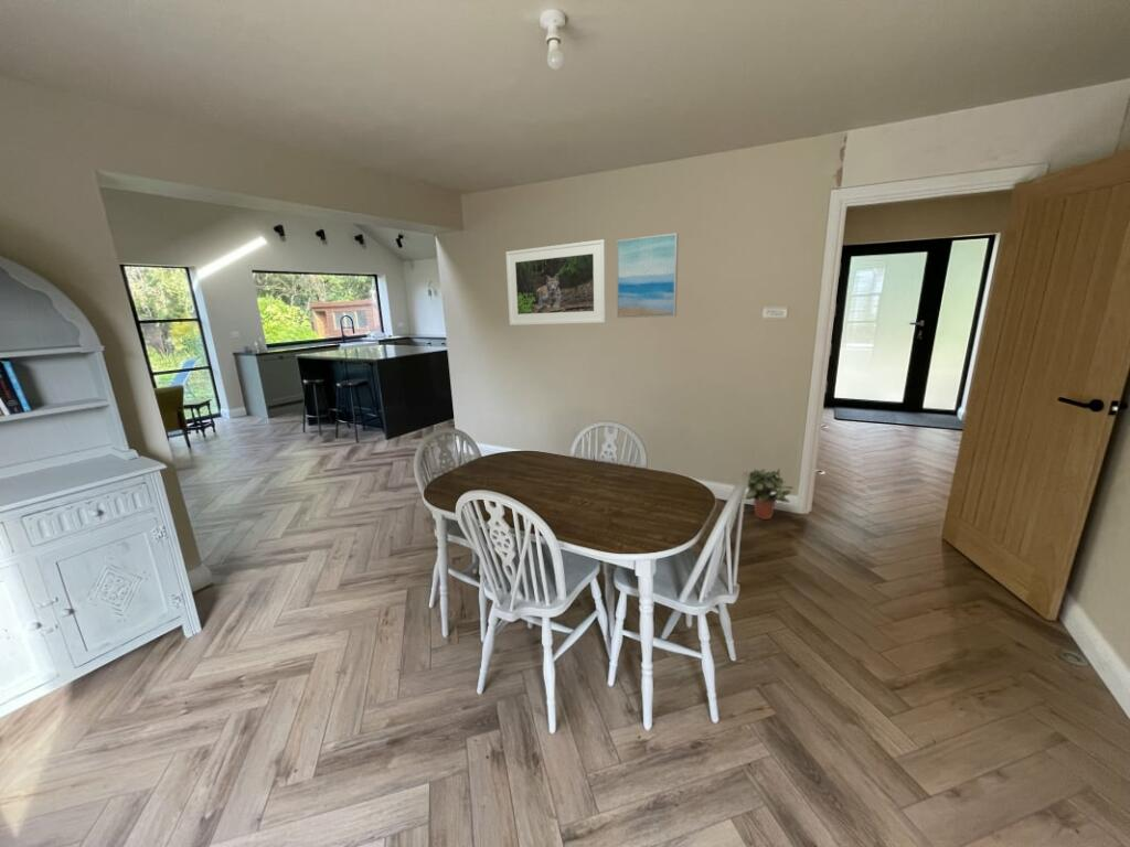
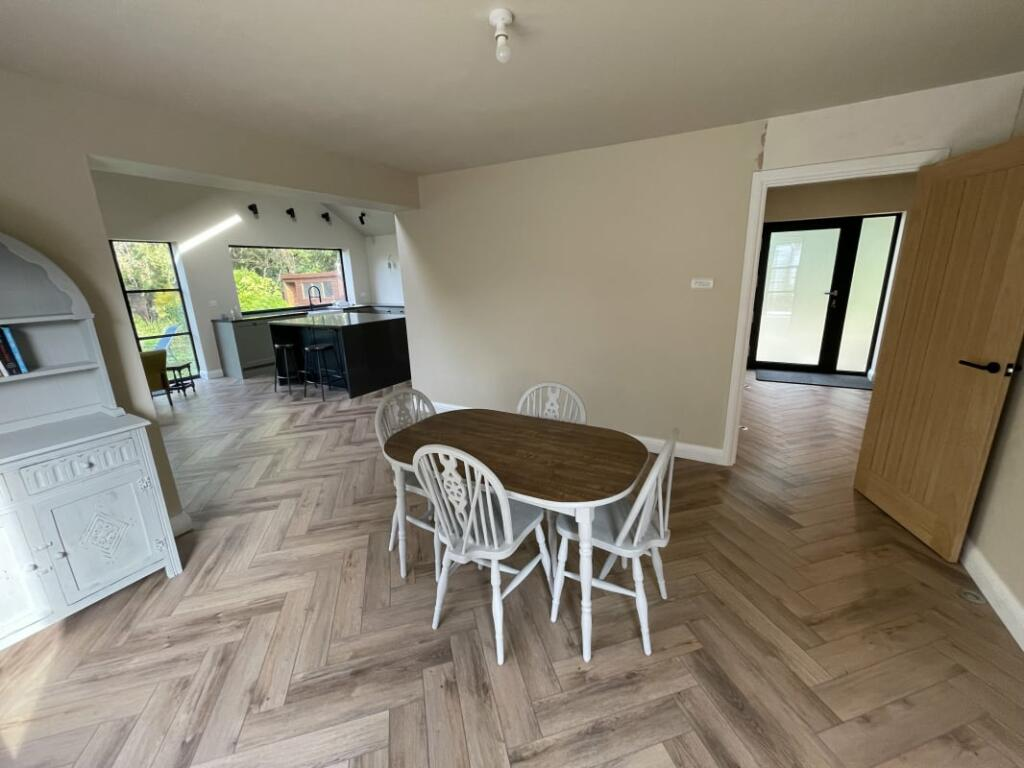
- potted plant [744,468,795,521]
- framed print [504,238,607,326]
- wall art [616,232,680,319]
